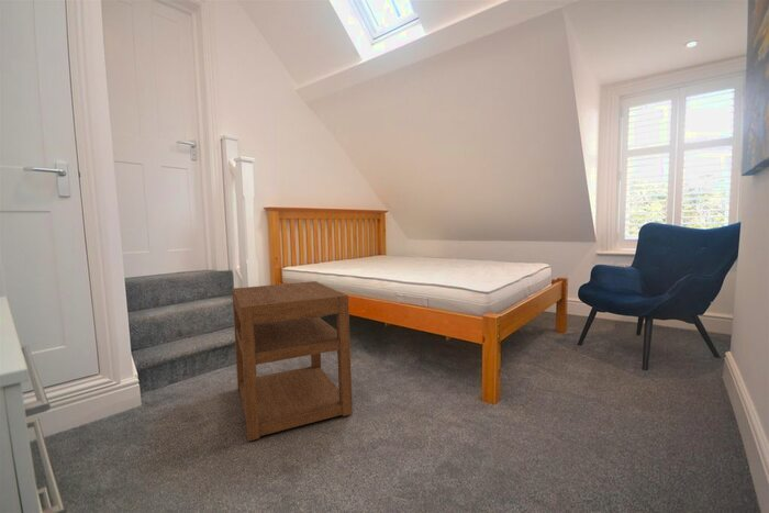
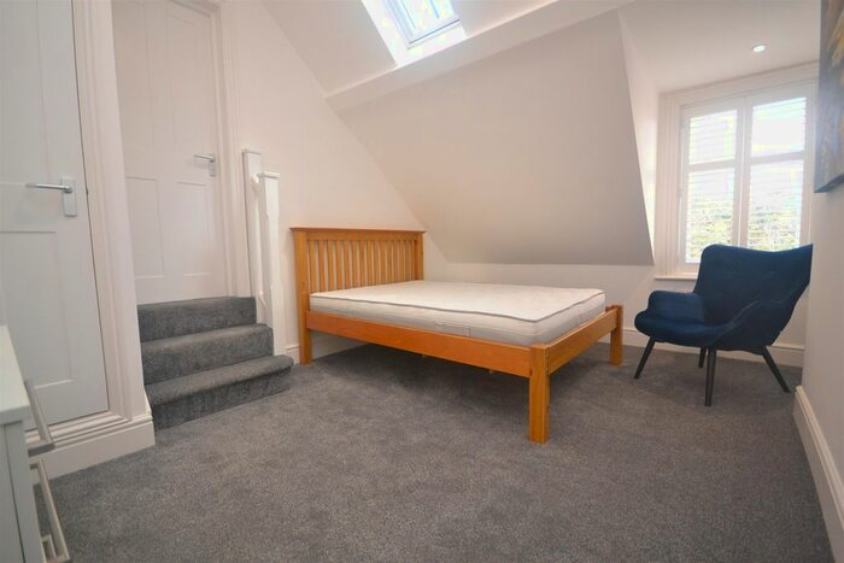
- nightstand [231,280,354,443]
